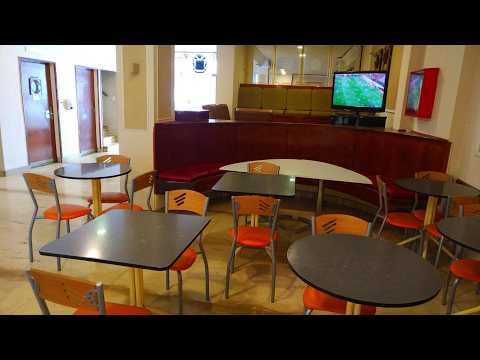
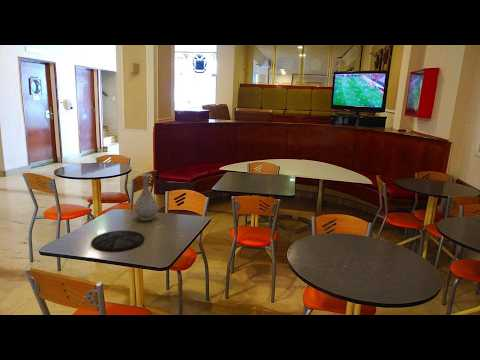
+ vase [133,173,160,221]
+ plate [90,229,145,252]
